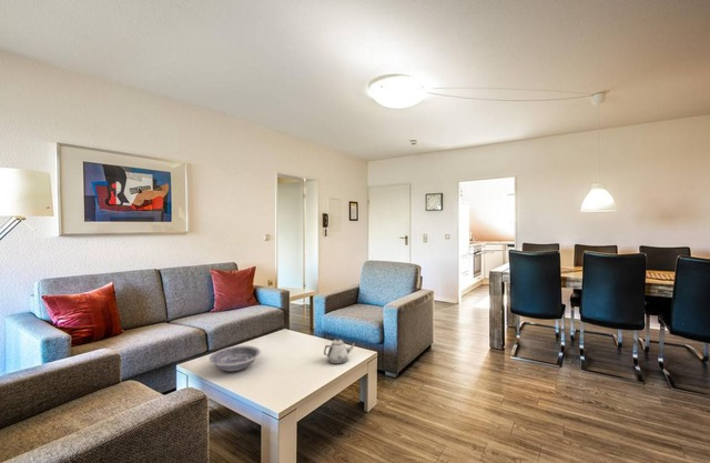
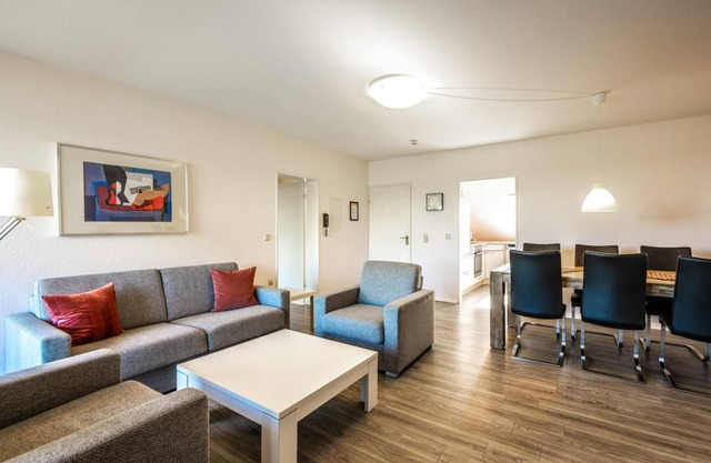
- bowl [209,344,262,372]
- teapot [323,338,356,365]
